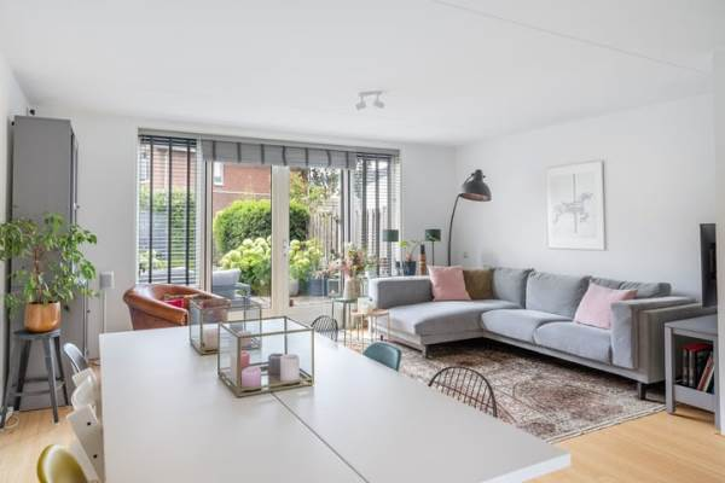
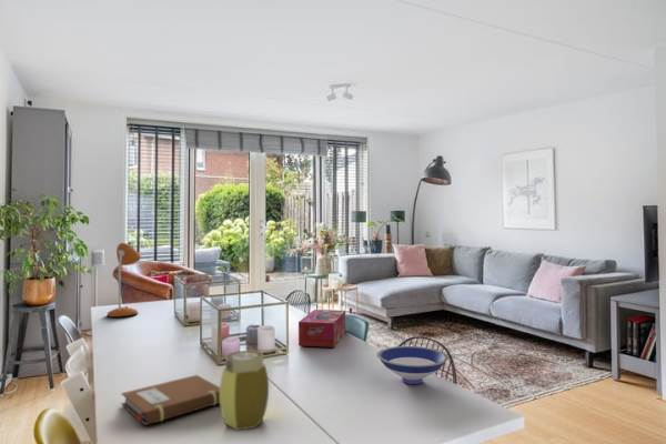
+ tissue box [297,309,346,349]
+ desk lamp [107,242,142,319]
+ jar [219,350,270,432]
+ notebook [120,374,220,426]
+ bowl [375,345,450,385]
